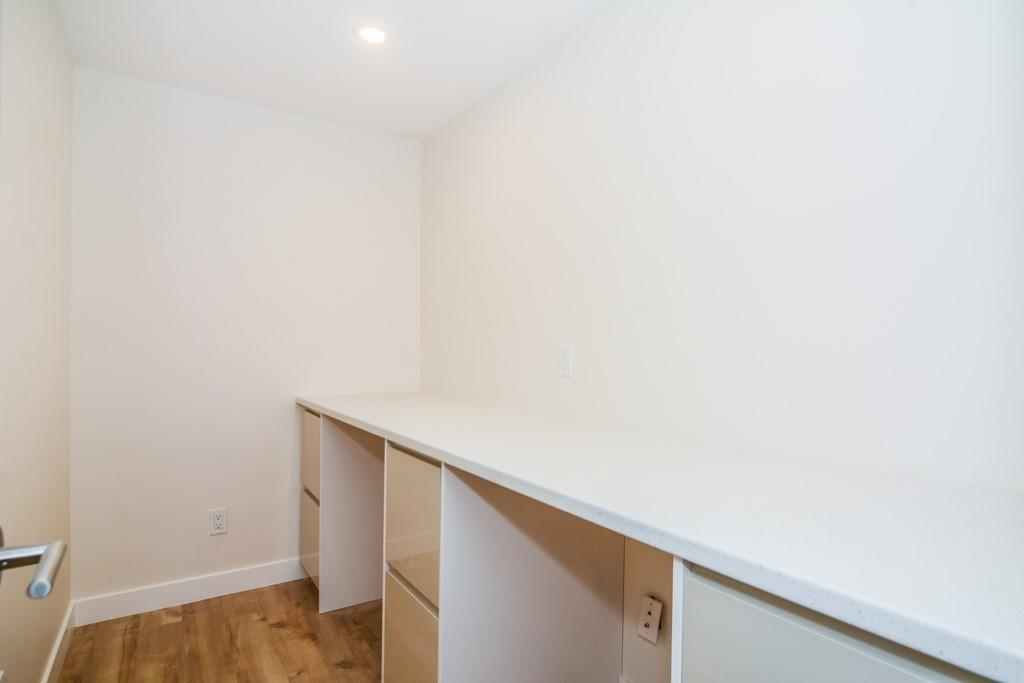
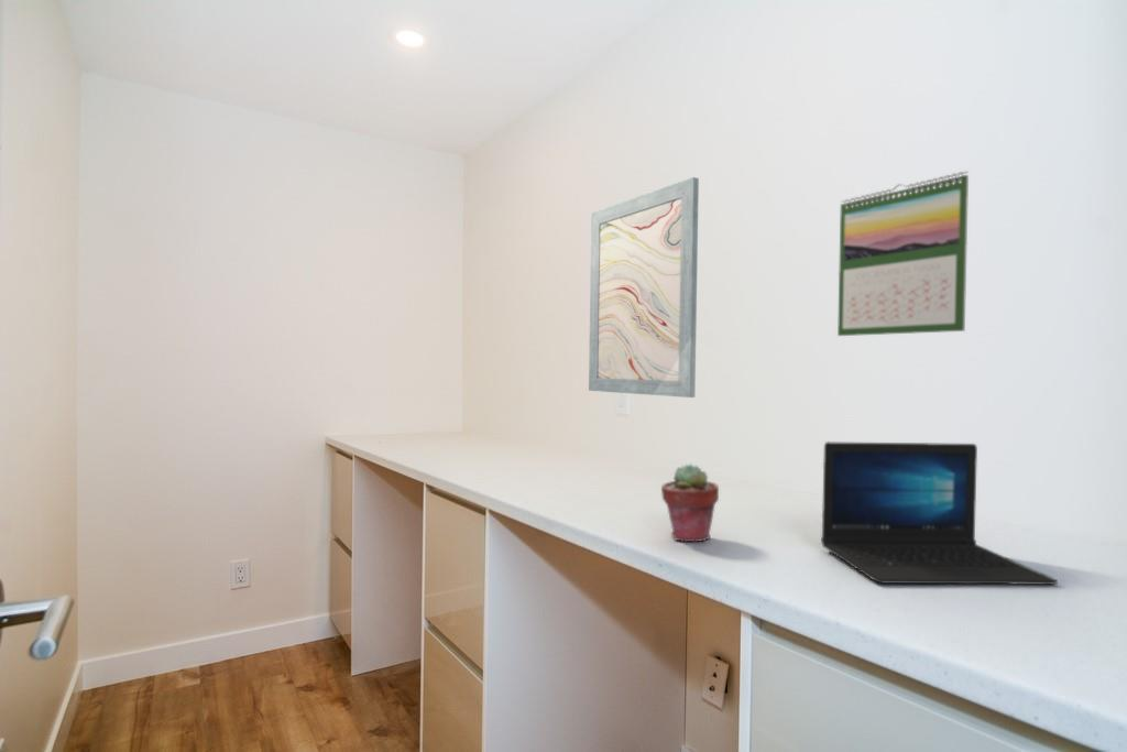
+ laptop [820,440,1059,586]
+ potted succulent [660,462,720,543]
+ wall art [588,176,700,399]
+ calendar [836,170,970,337]
